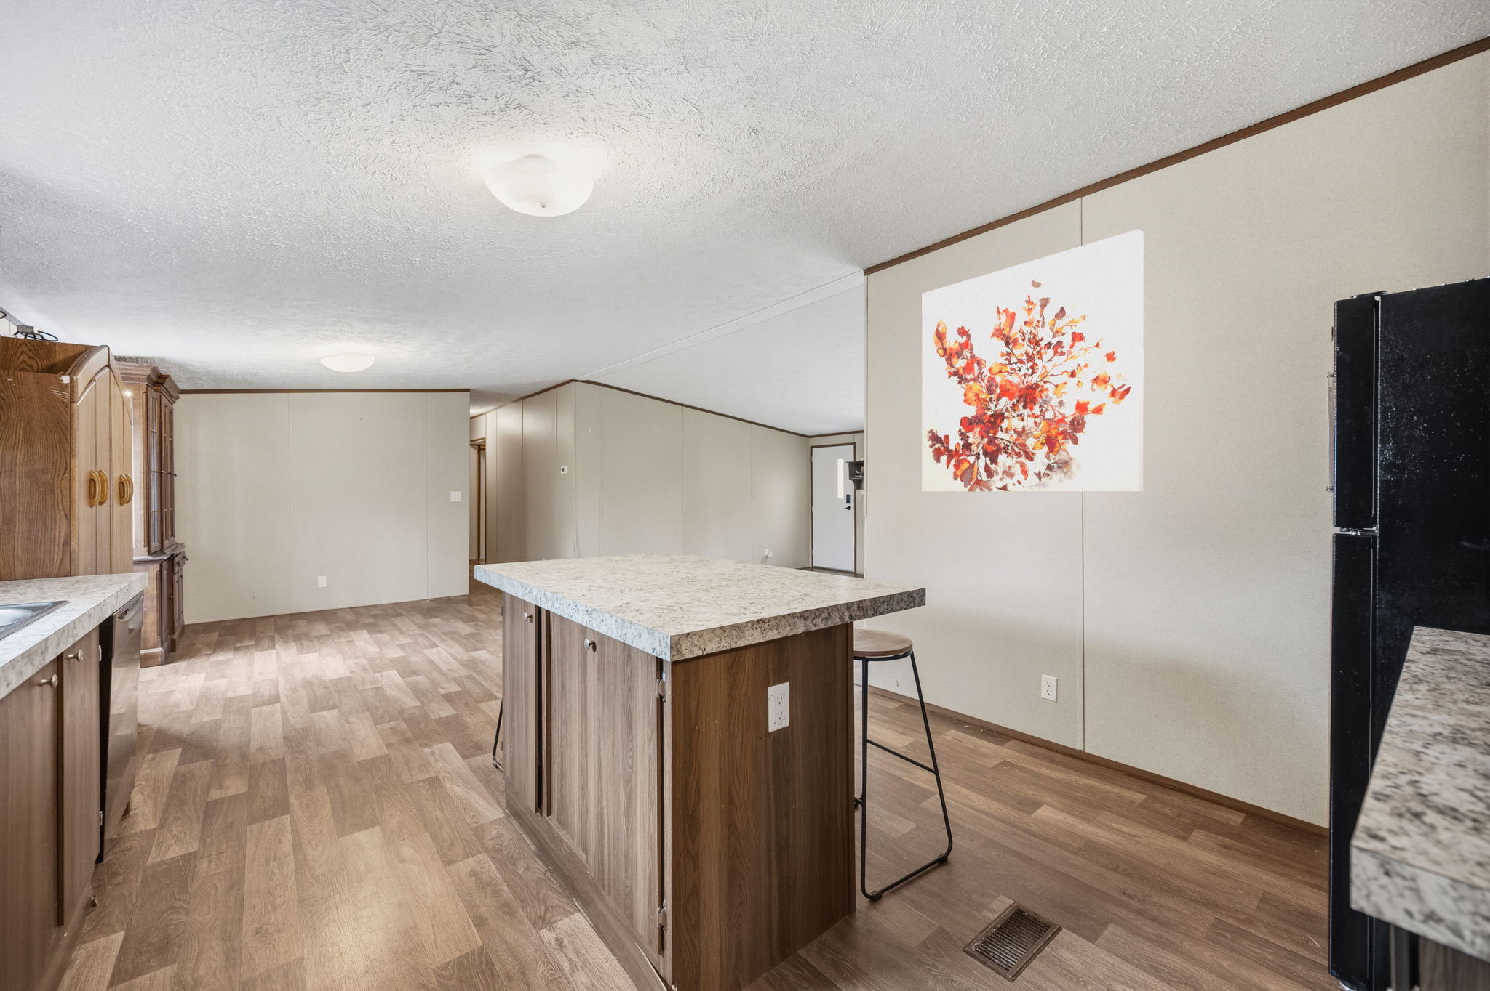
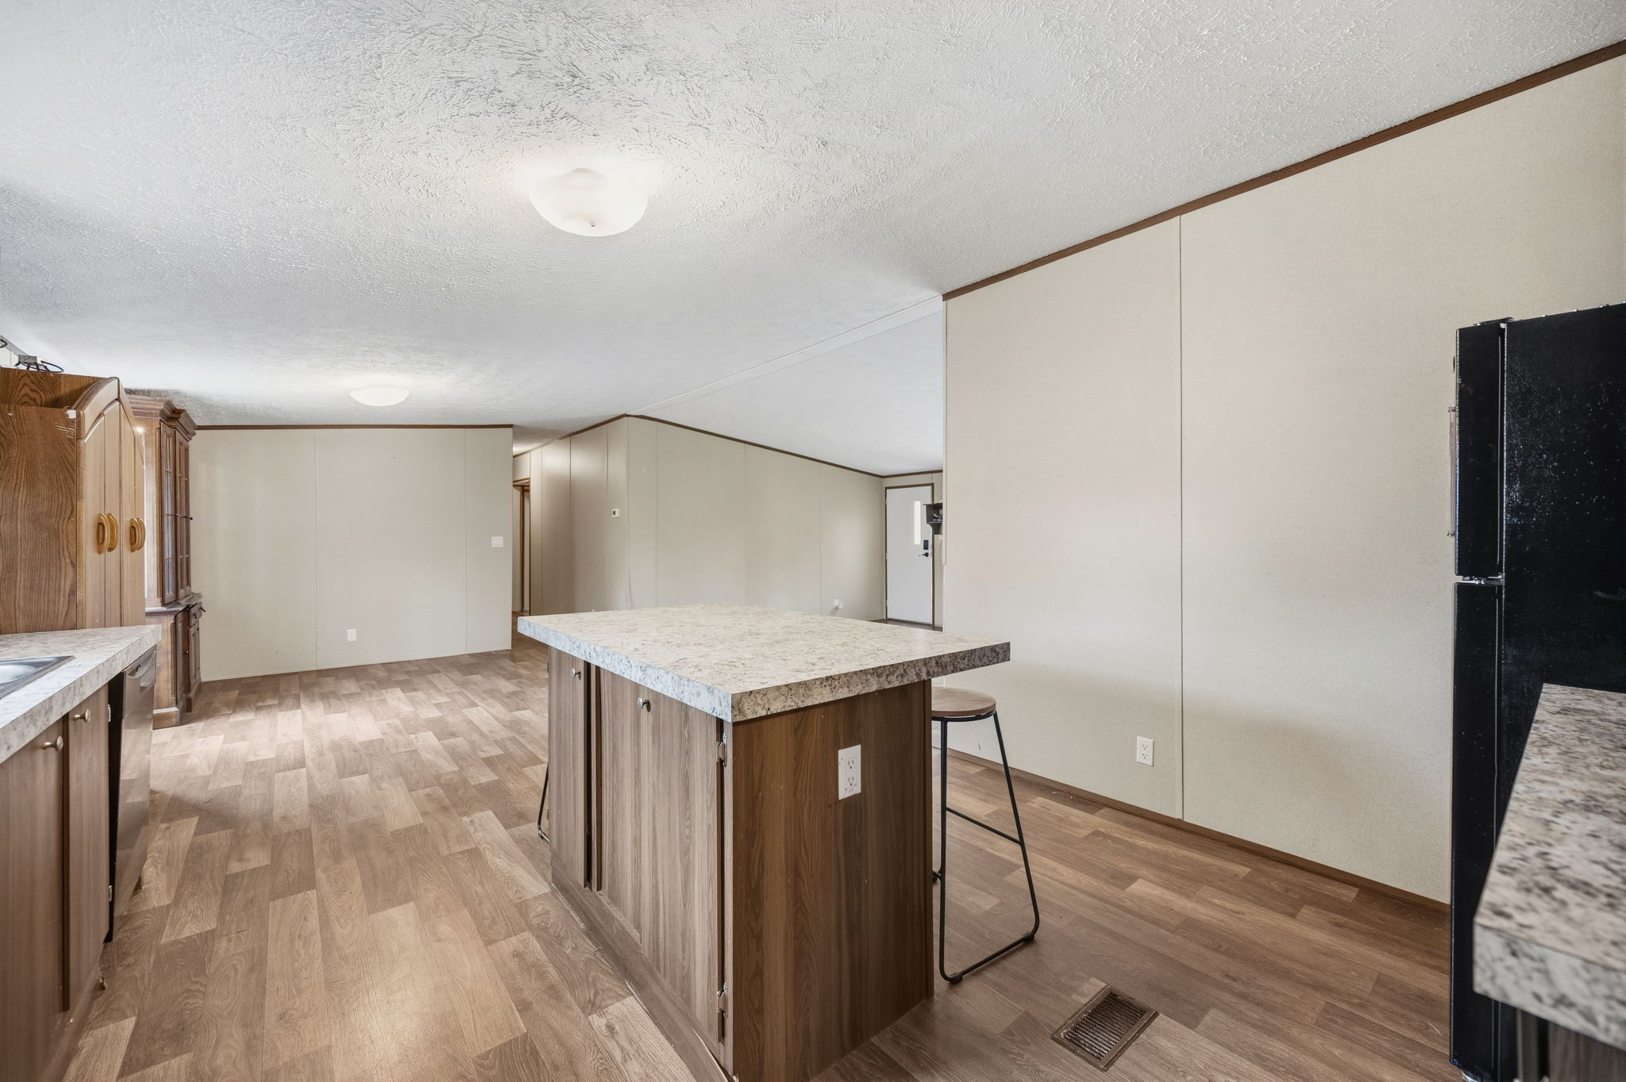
- wall art [921,229,1145,492]
